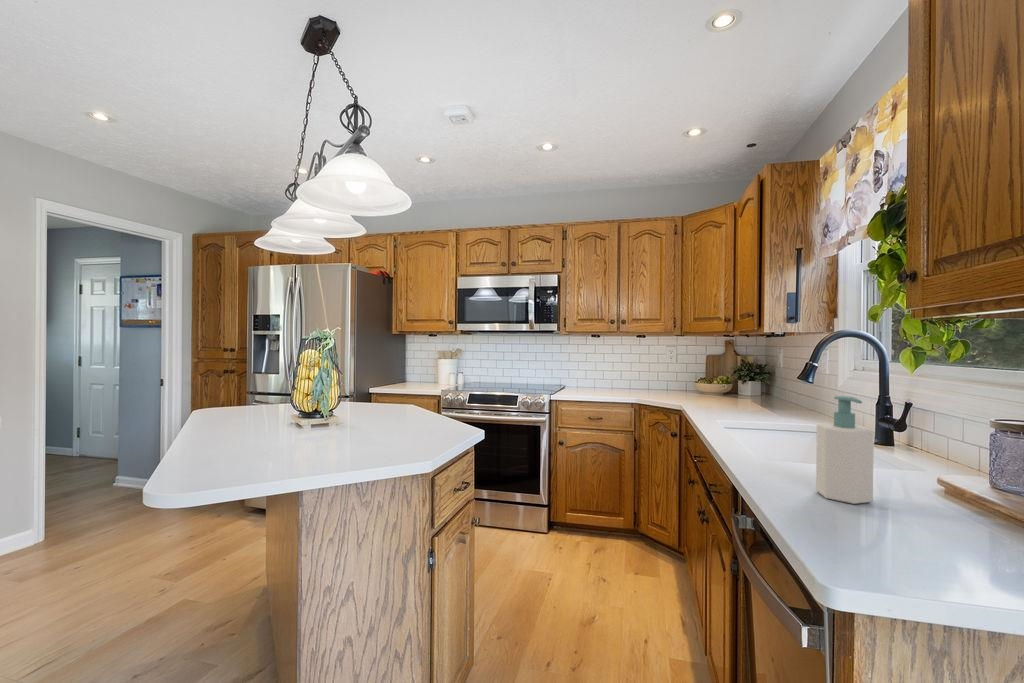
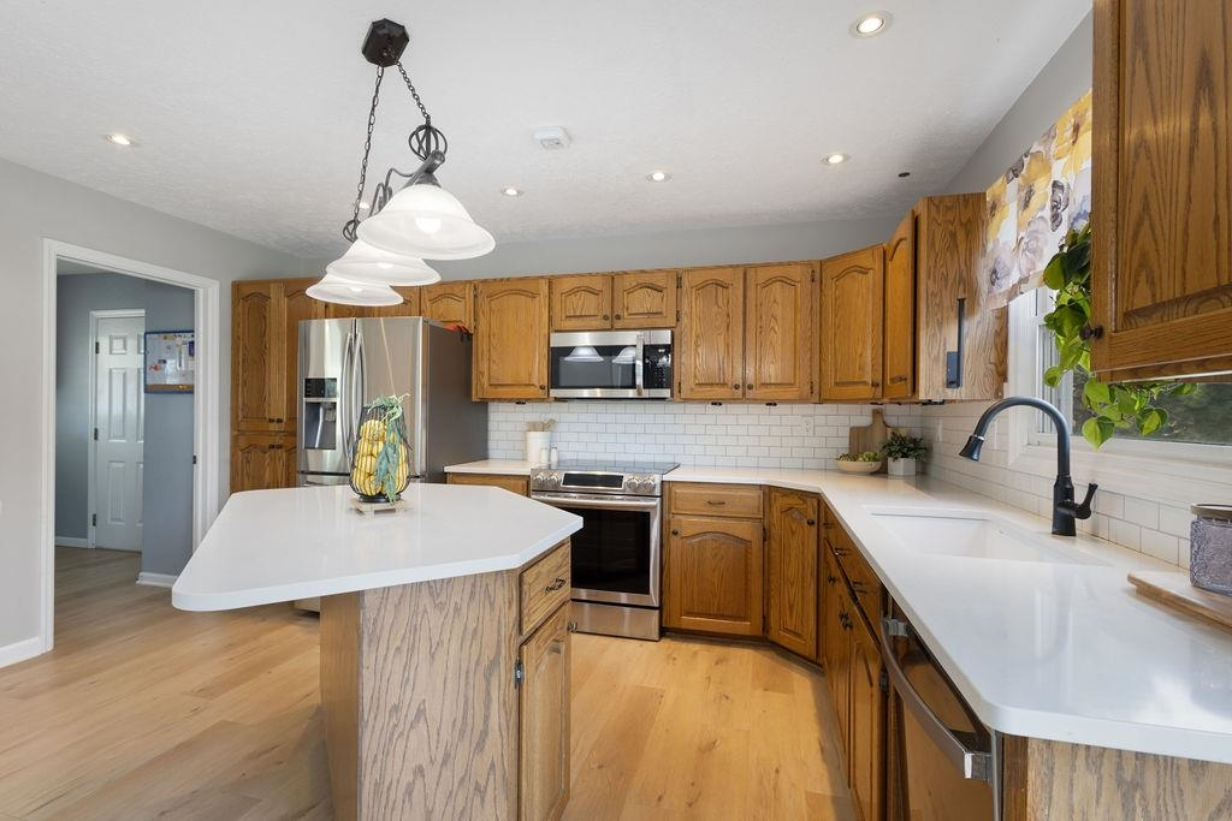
- soap bottle [815,395,875,505]
